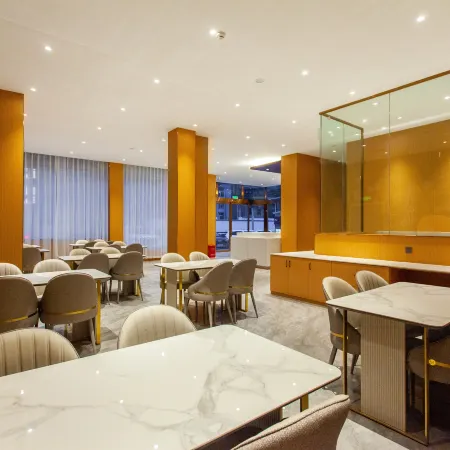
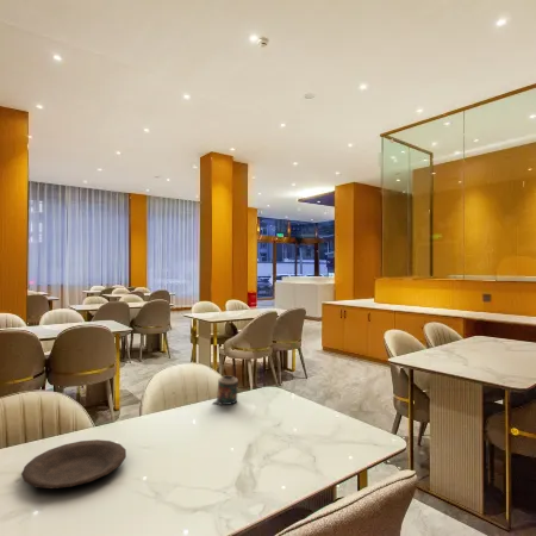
+ plate [20,438,127,490]
+ candle [212,374,239,406]
